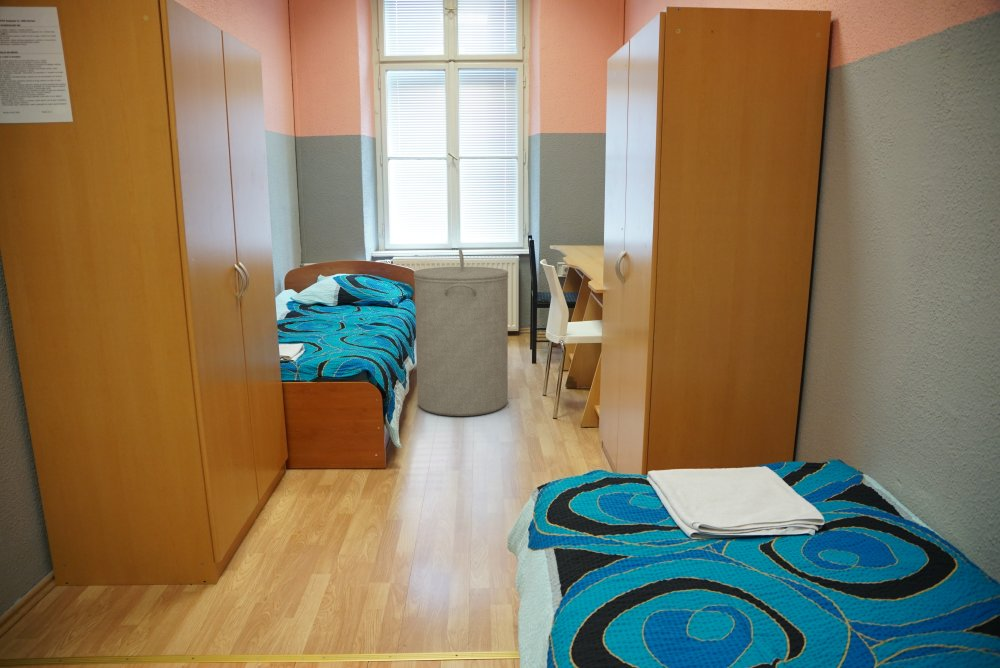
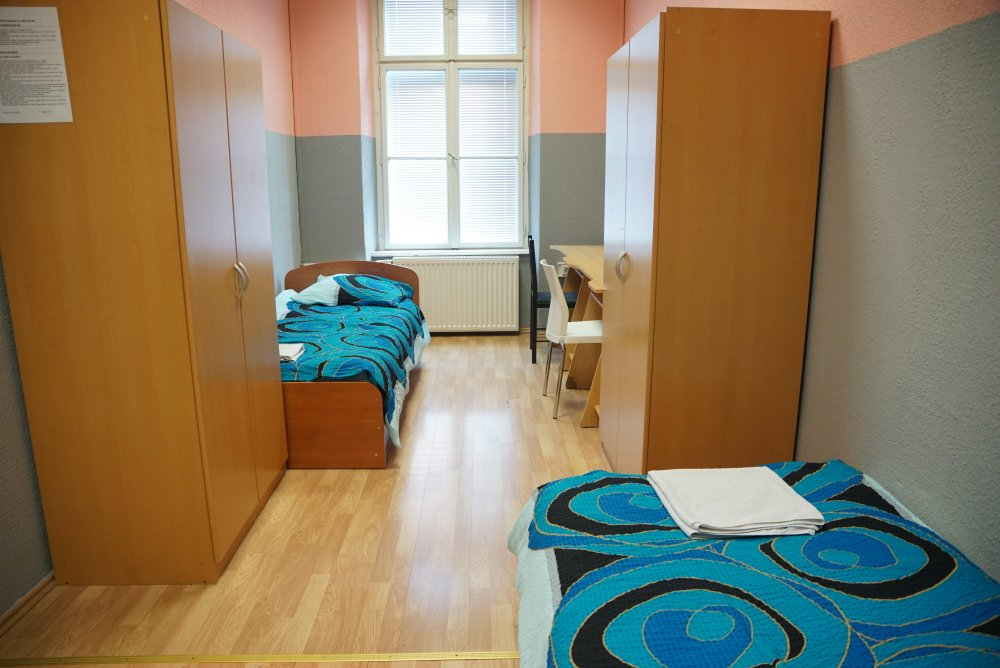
- laundry hamper [413,248,509,417]
